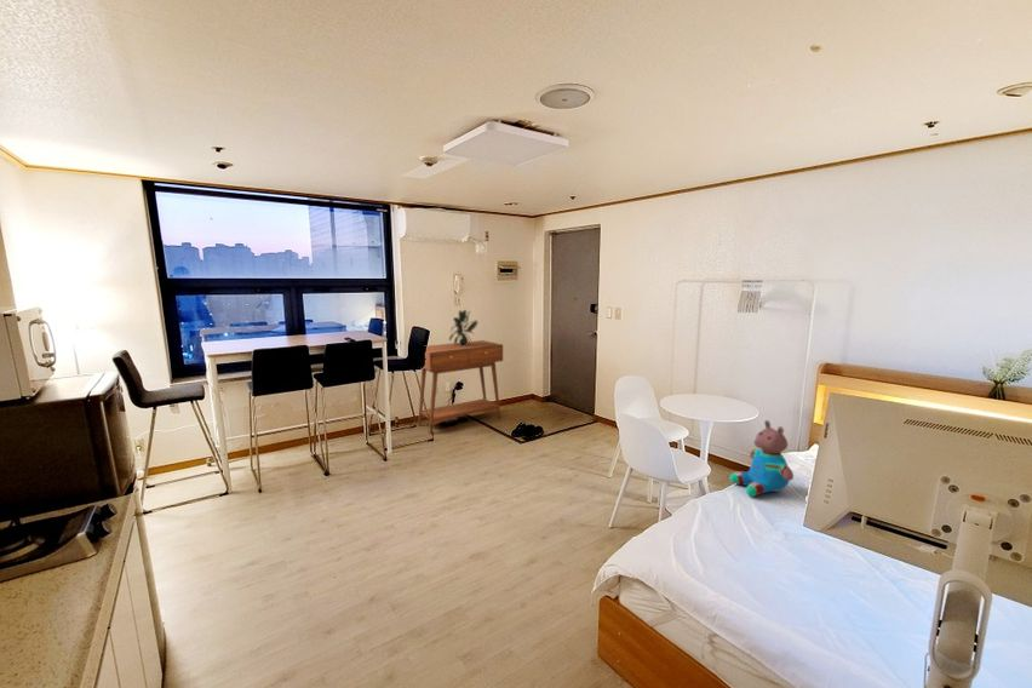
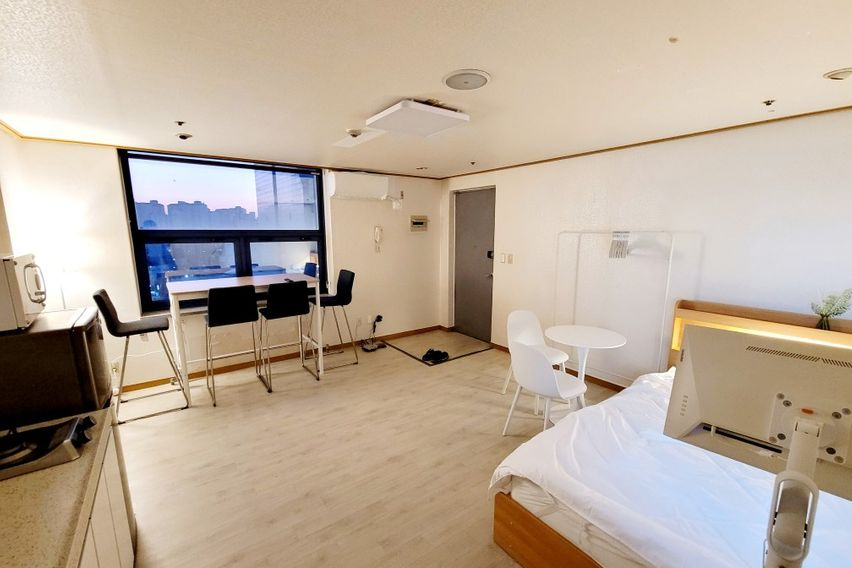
- teddy bear [729,419,795,498]
- console table [417,339,504,435]
- potted plant [448,309,478,346]
